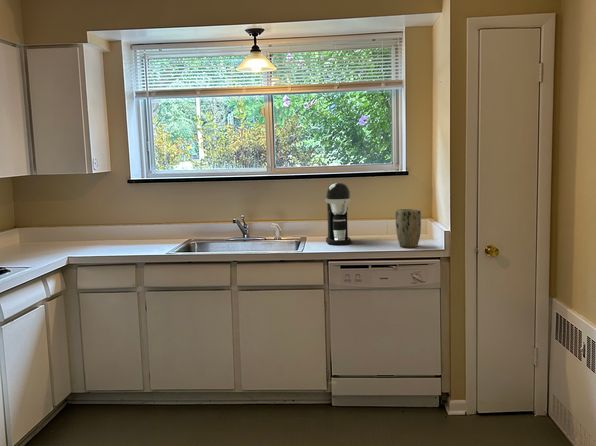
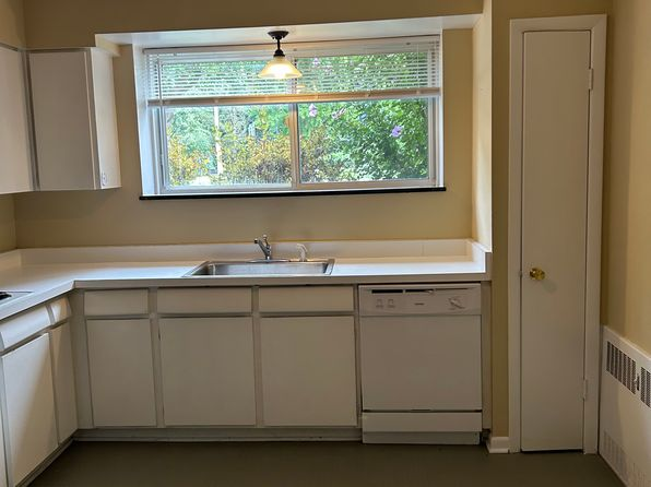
- plant pot [395,208,422,248]
- coffee maker [324,182,352,246]
